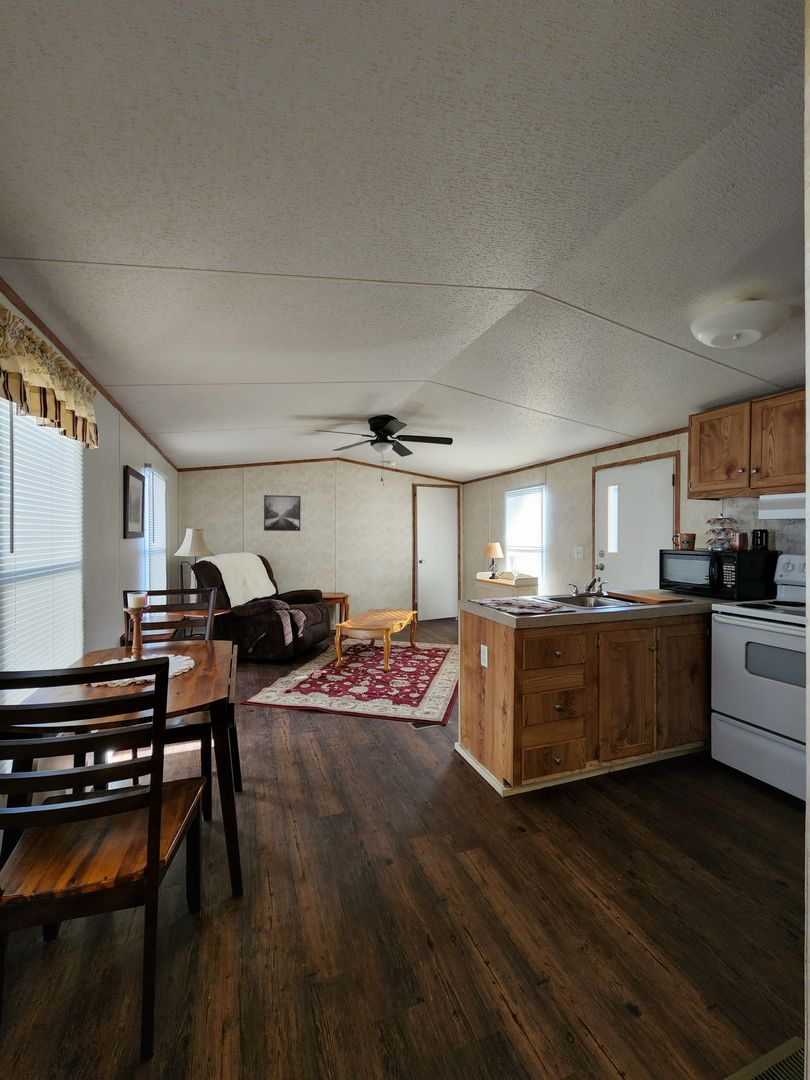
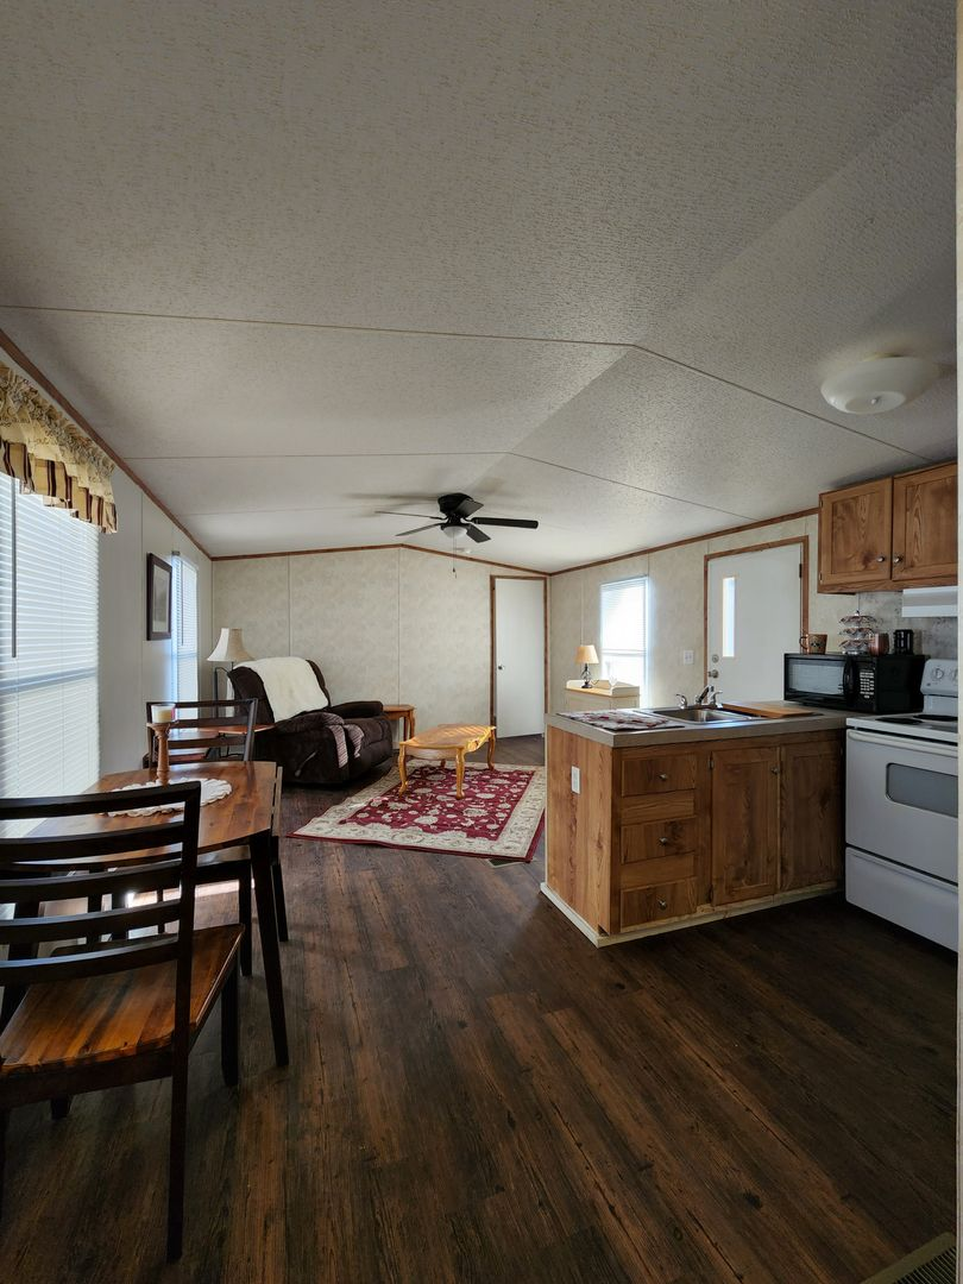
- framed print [263,494,302,532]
